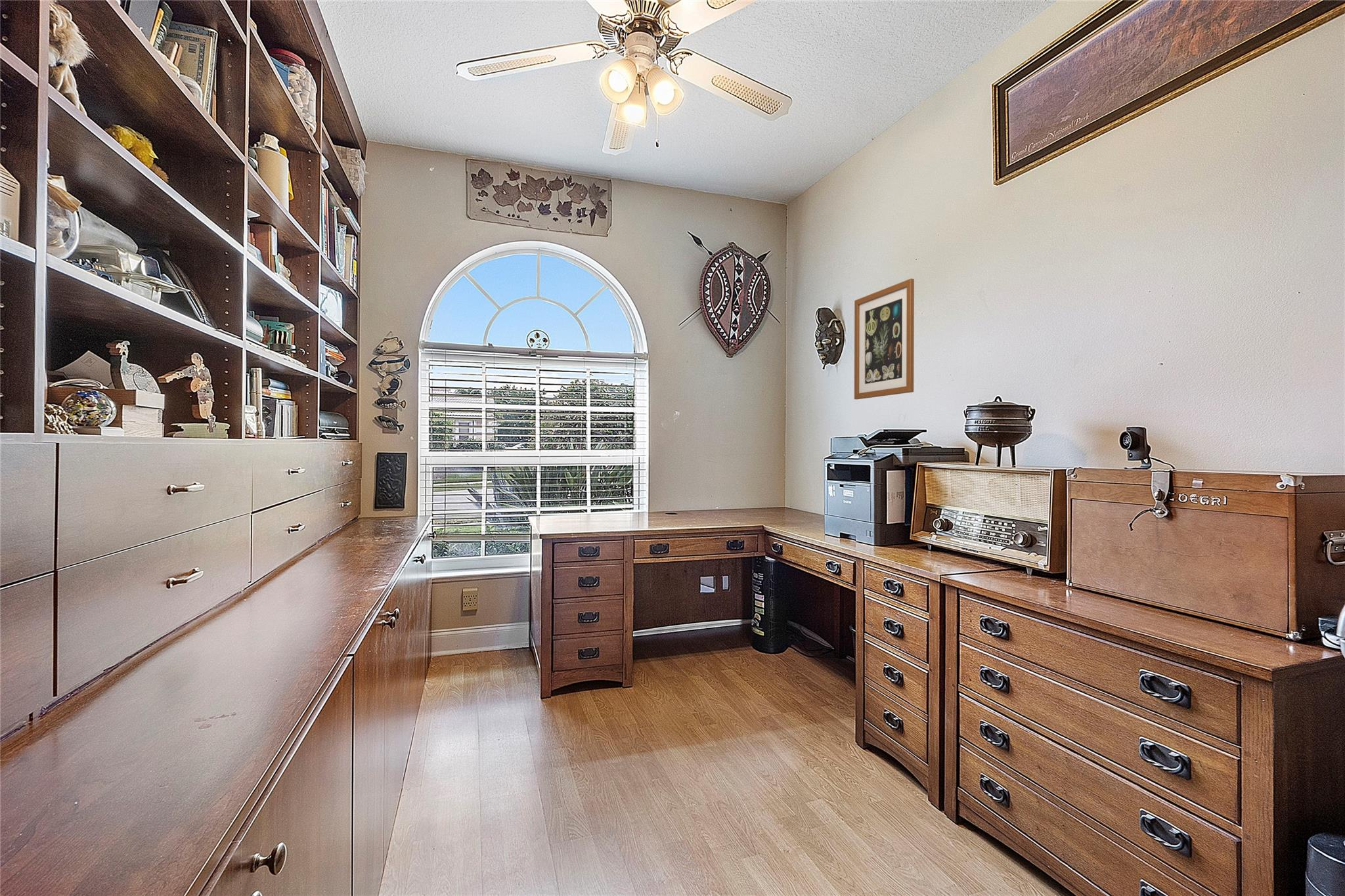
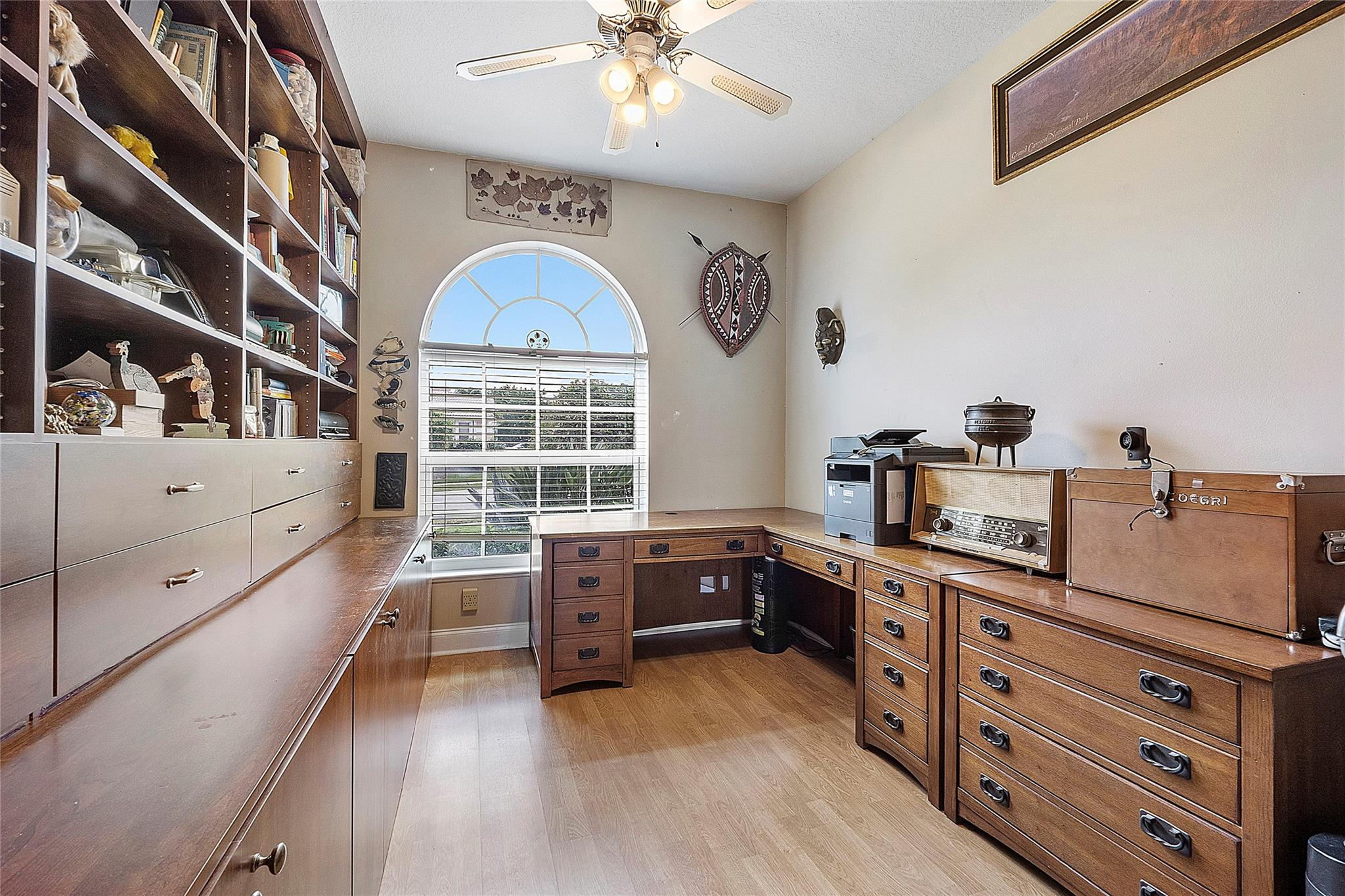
- wall art [854,278,915,400]
